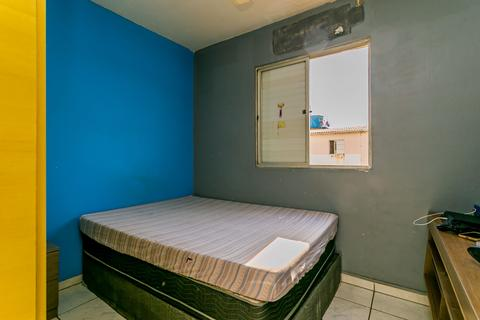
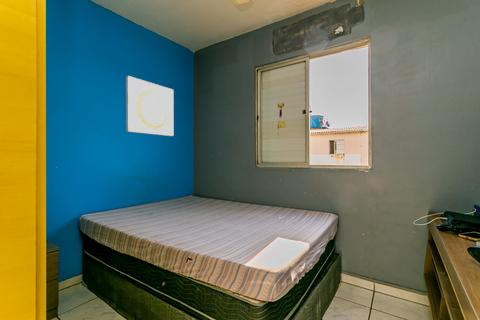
+ wall art [125,75,174,137]
